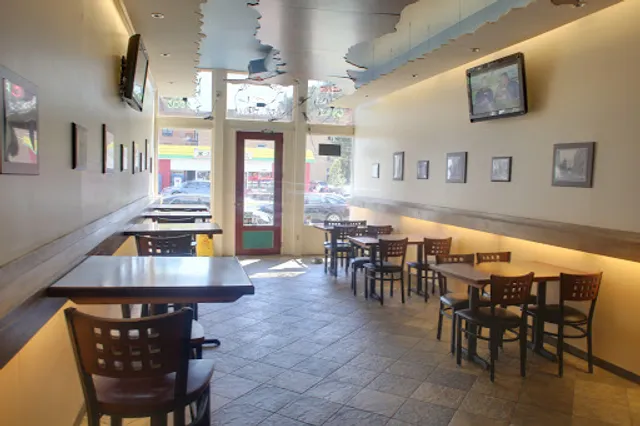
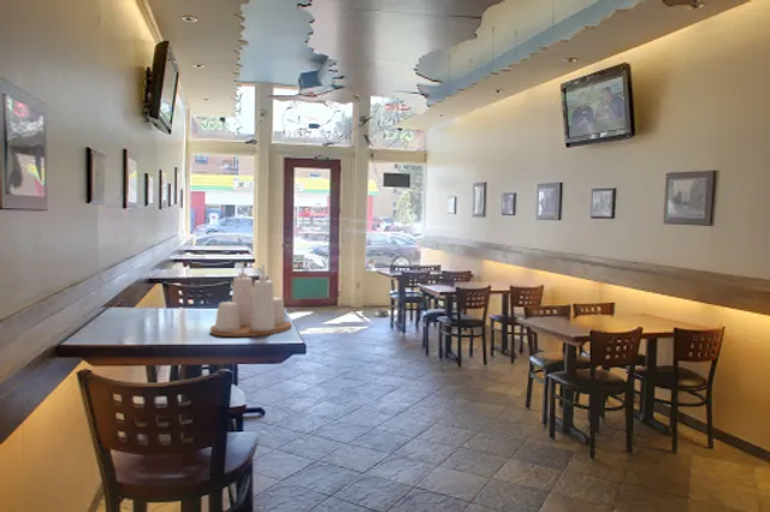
+ condiment set [209,261,292,338]
